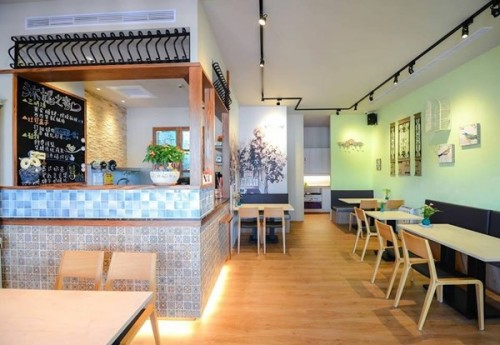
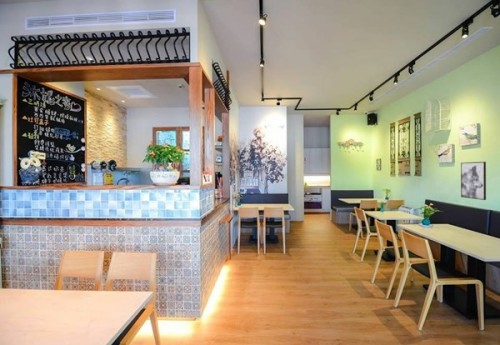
+ wall art [460,161,487,201]
